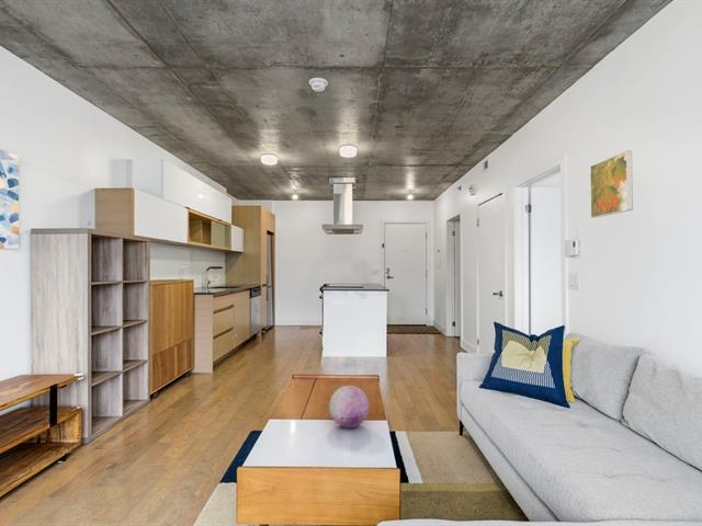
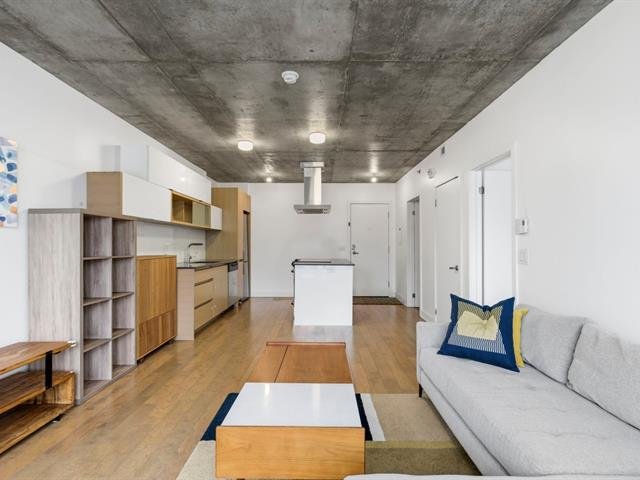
- decorative orb [328,385,370,428]
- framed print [589,149,634,219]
